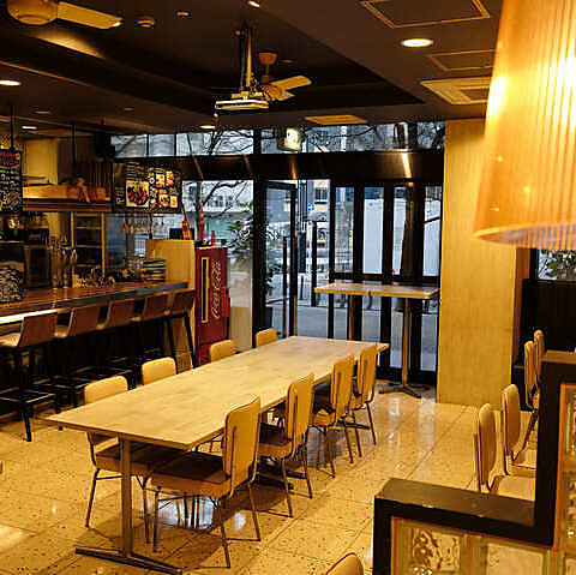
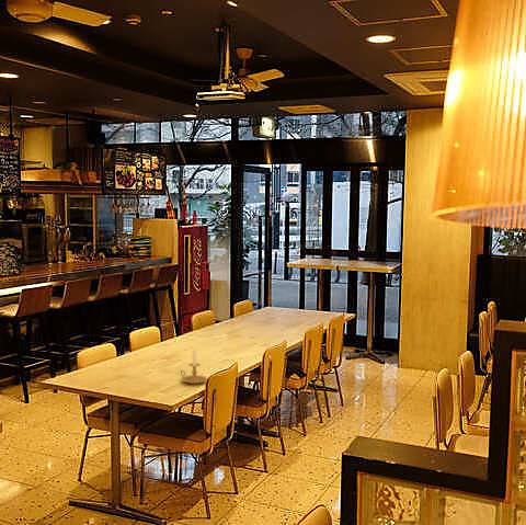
+ candle holder [180,349,208,385]
